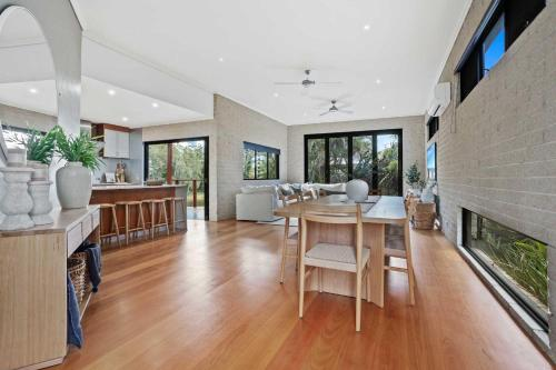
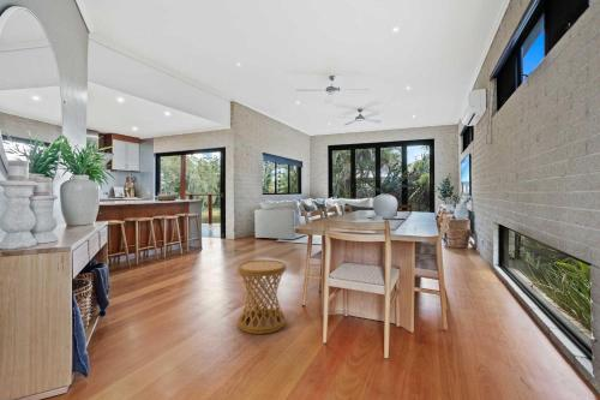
+ side table [236,258,288,335]
